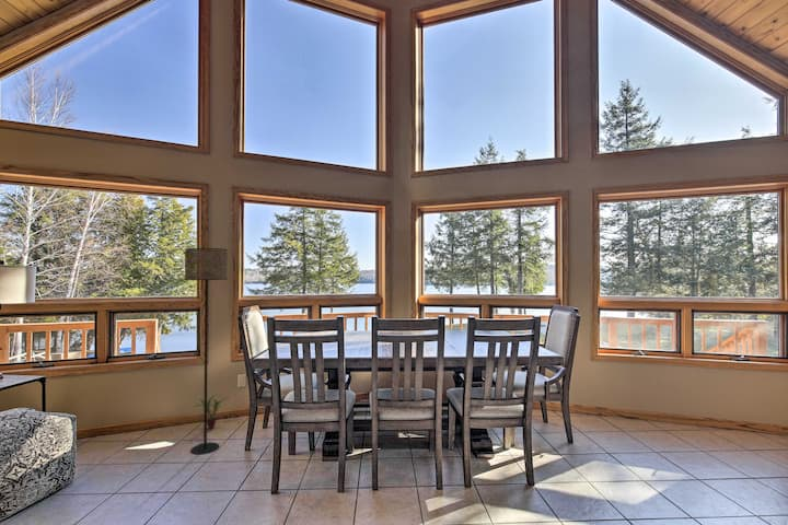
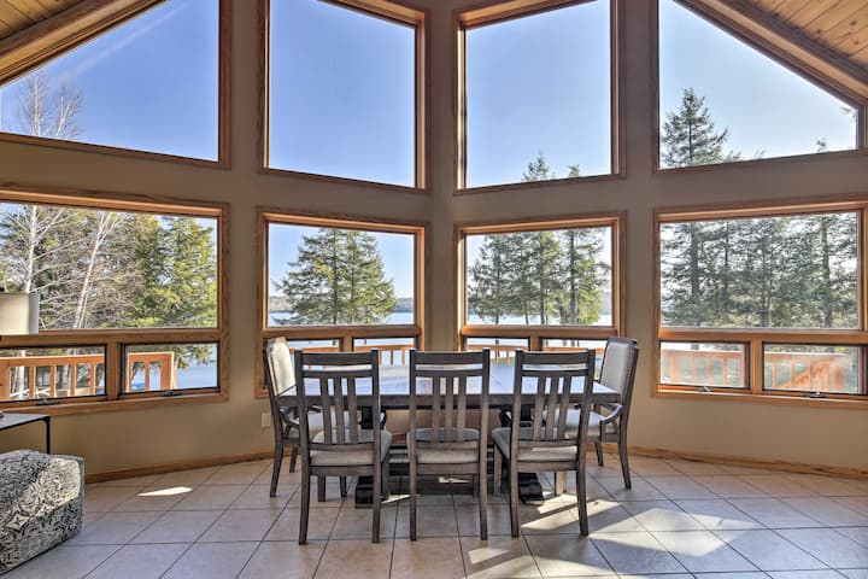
- floor lamp [184,247,229,456]
- potted plant [194,394,230,430]
